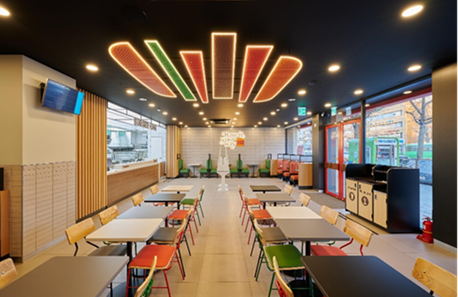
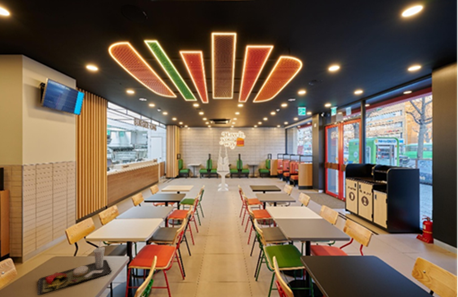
+ food tray [36,239,113,296]
